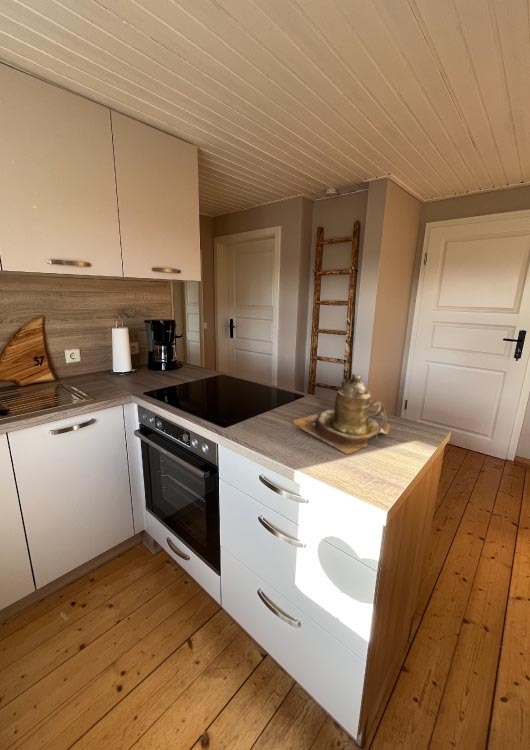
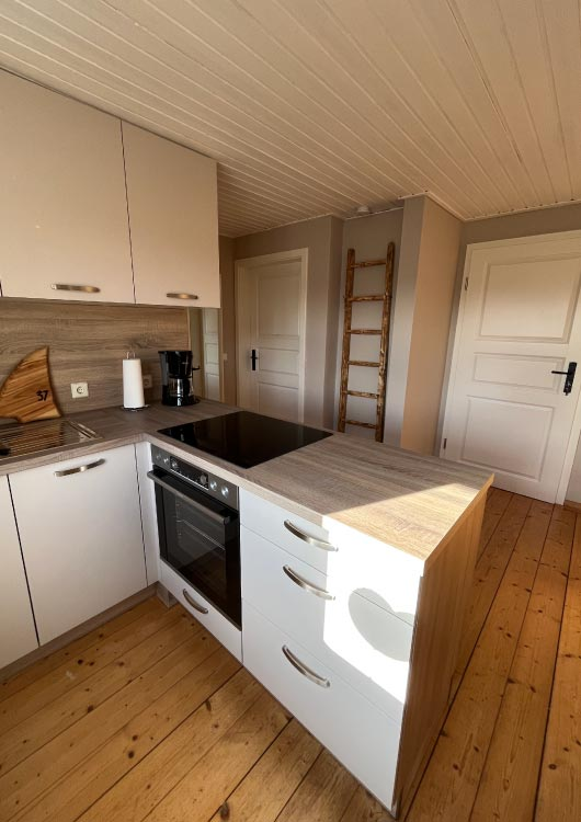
- teapot [292,373,391,455]
